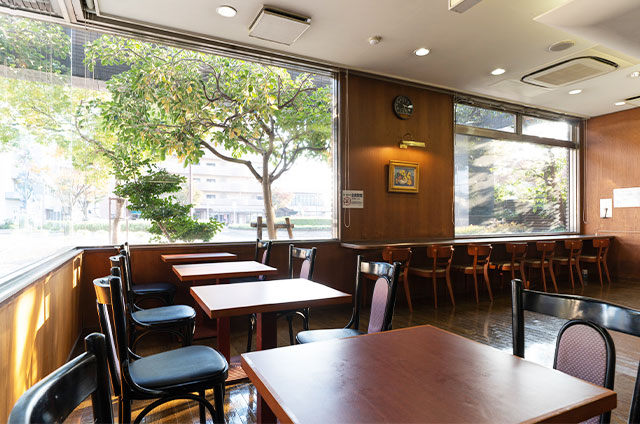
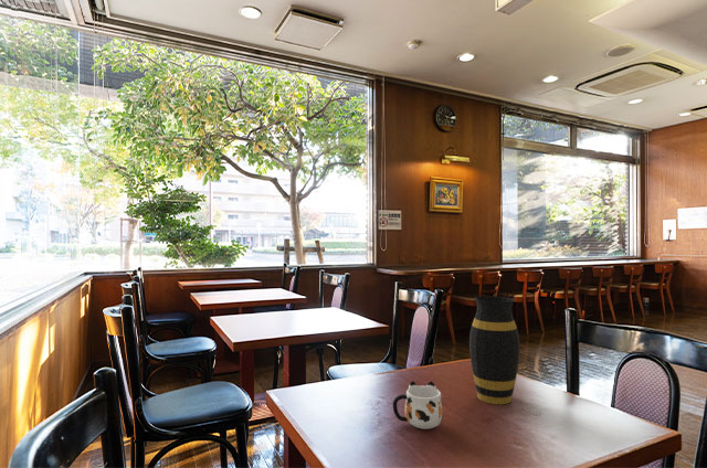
+ mug [392,380,444,430]
+ vase [468,295,520,405]
